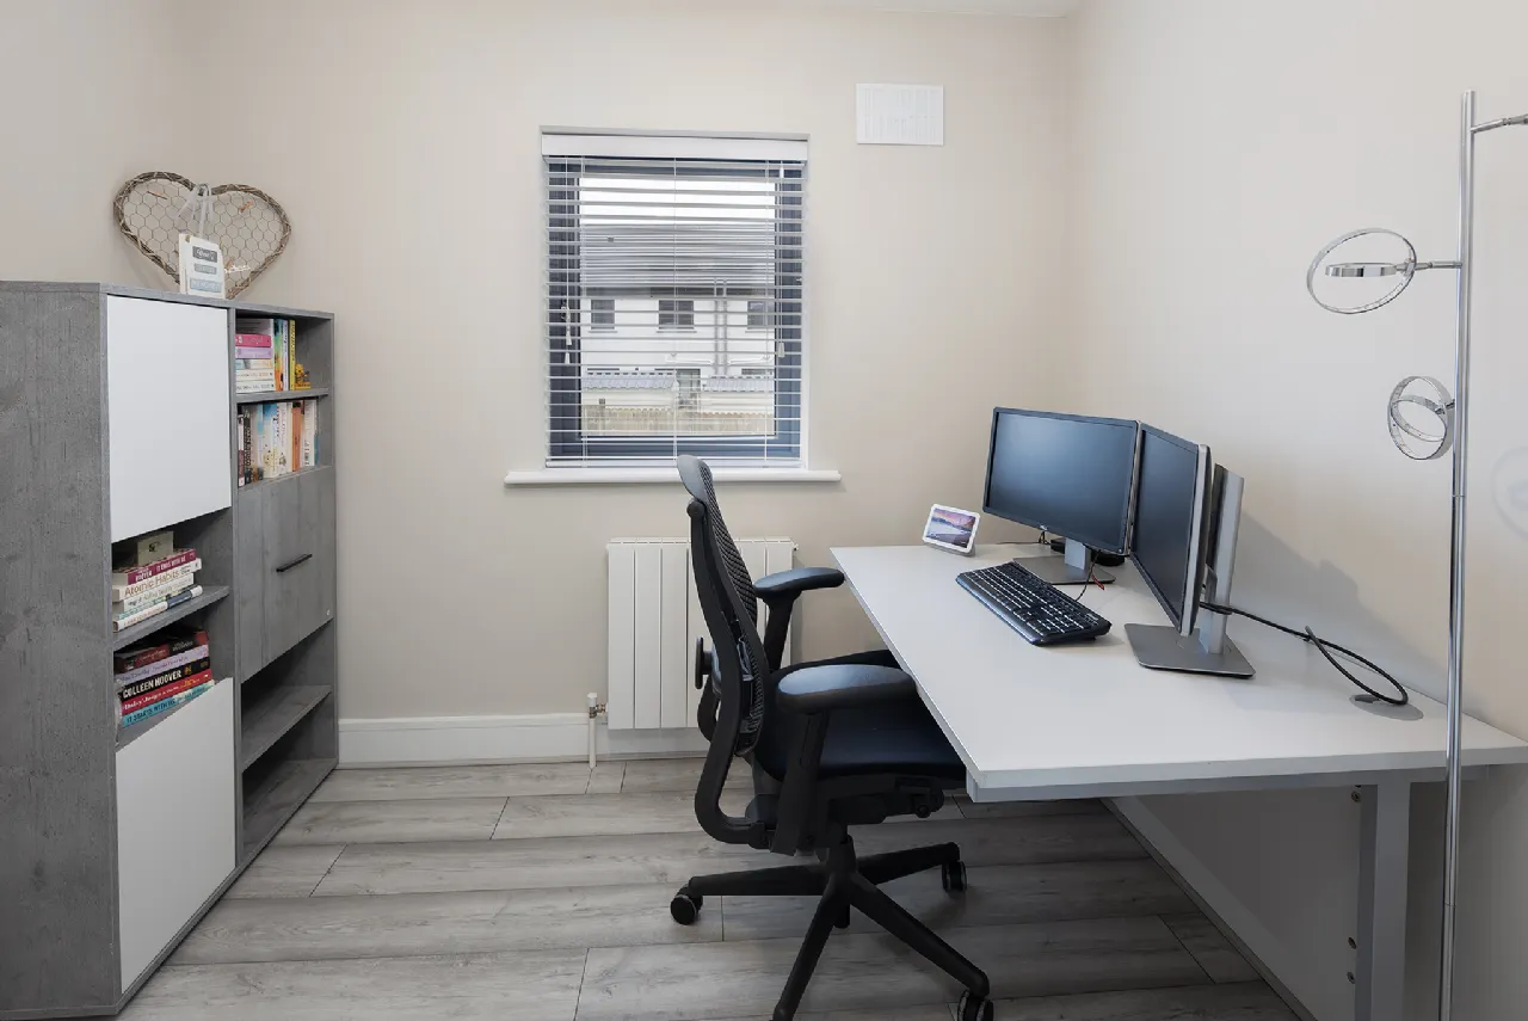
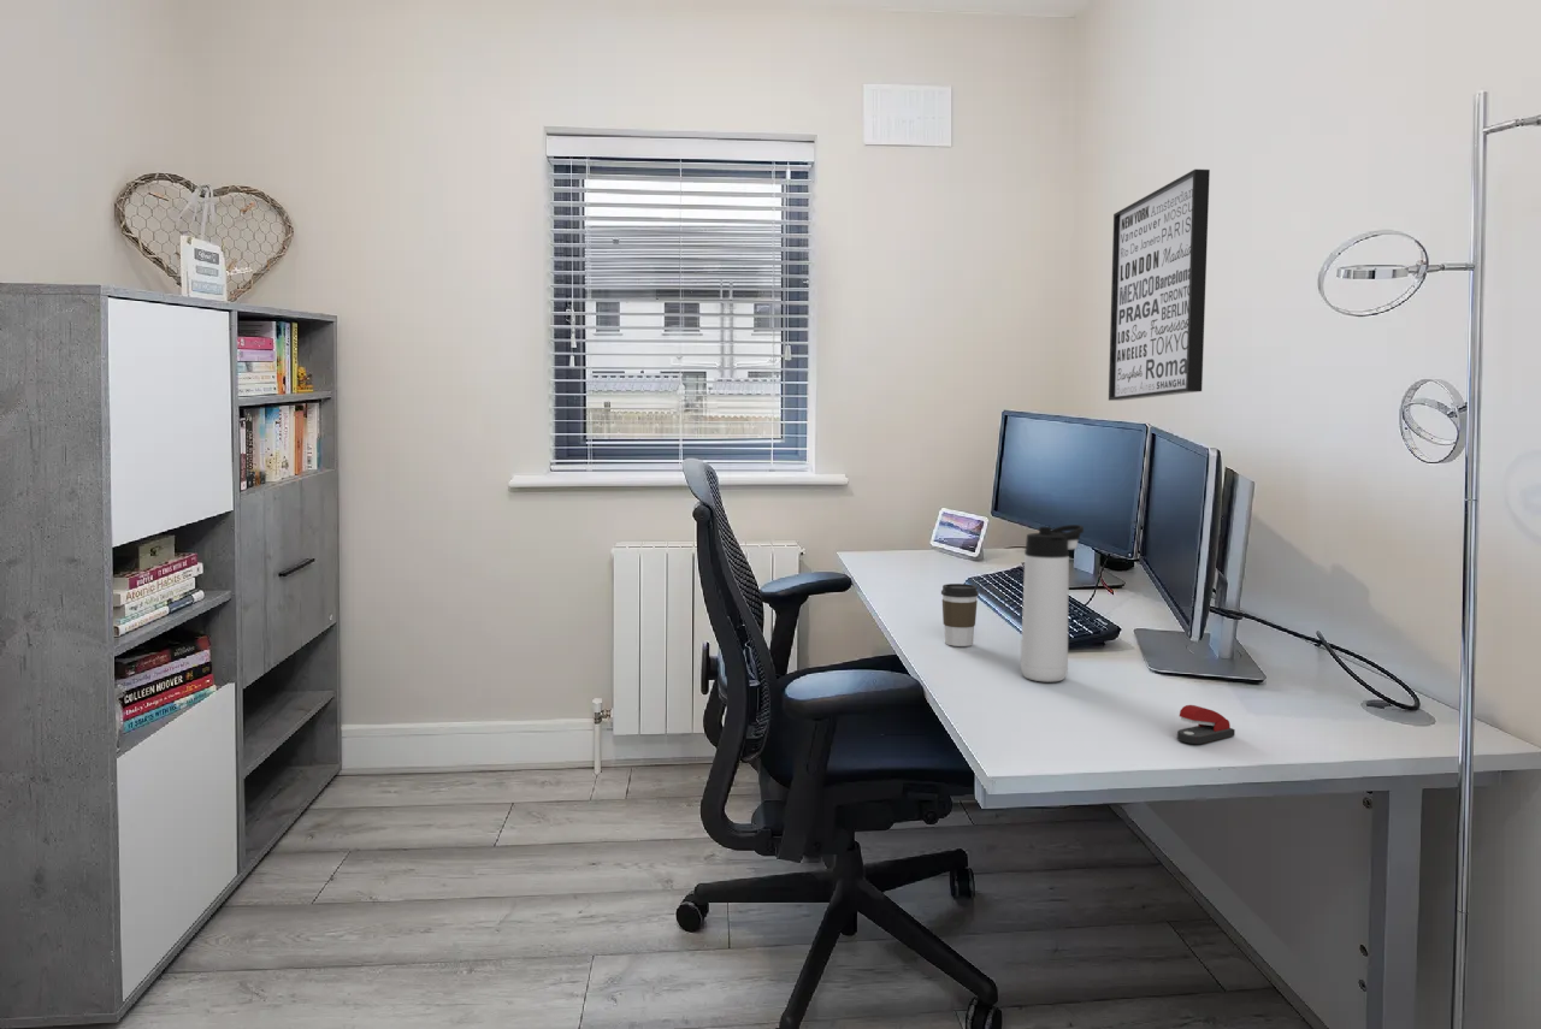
+ stapler [1176,704,1236,745]
+ thermos bottle [1020,524,1085,684]
+ coffee cup [940,582,980,647]
+ wall art [1108,168,1211,402]
